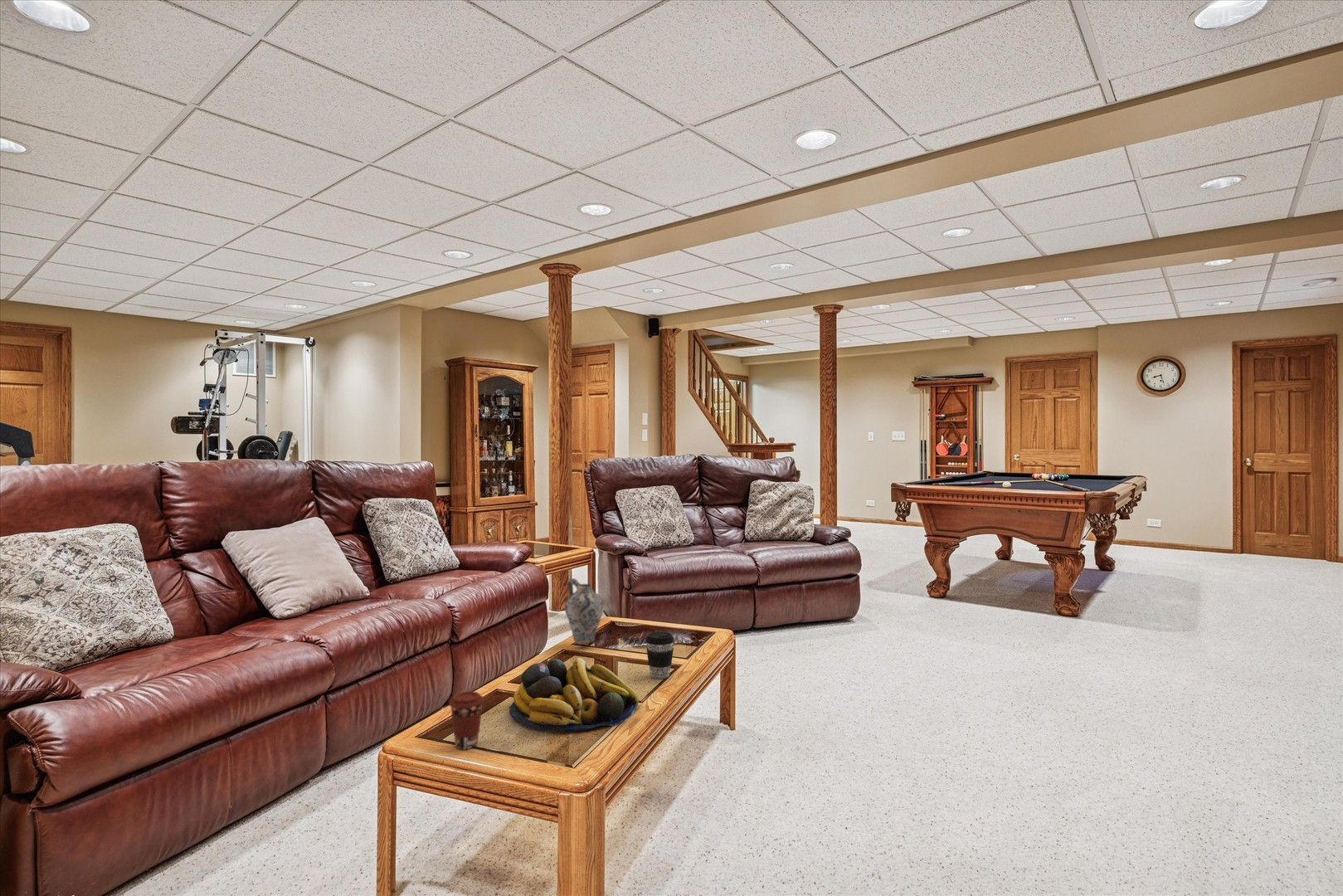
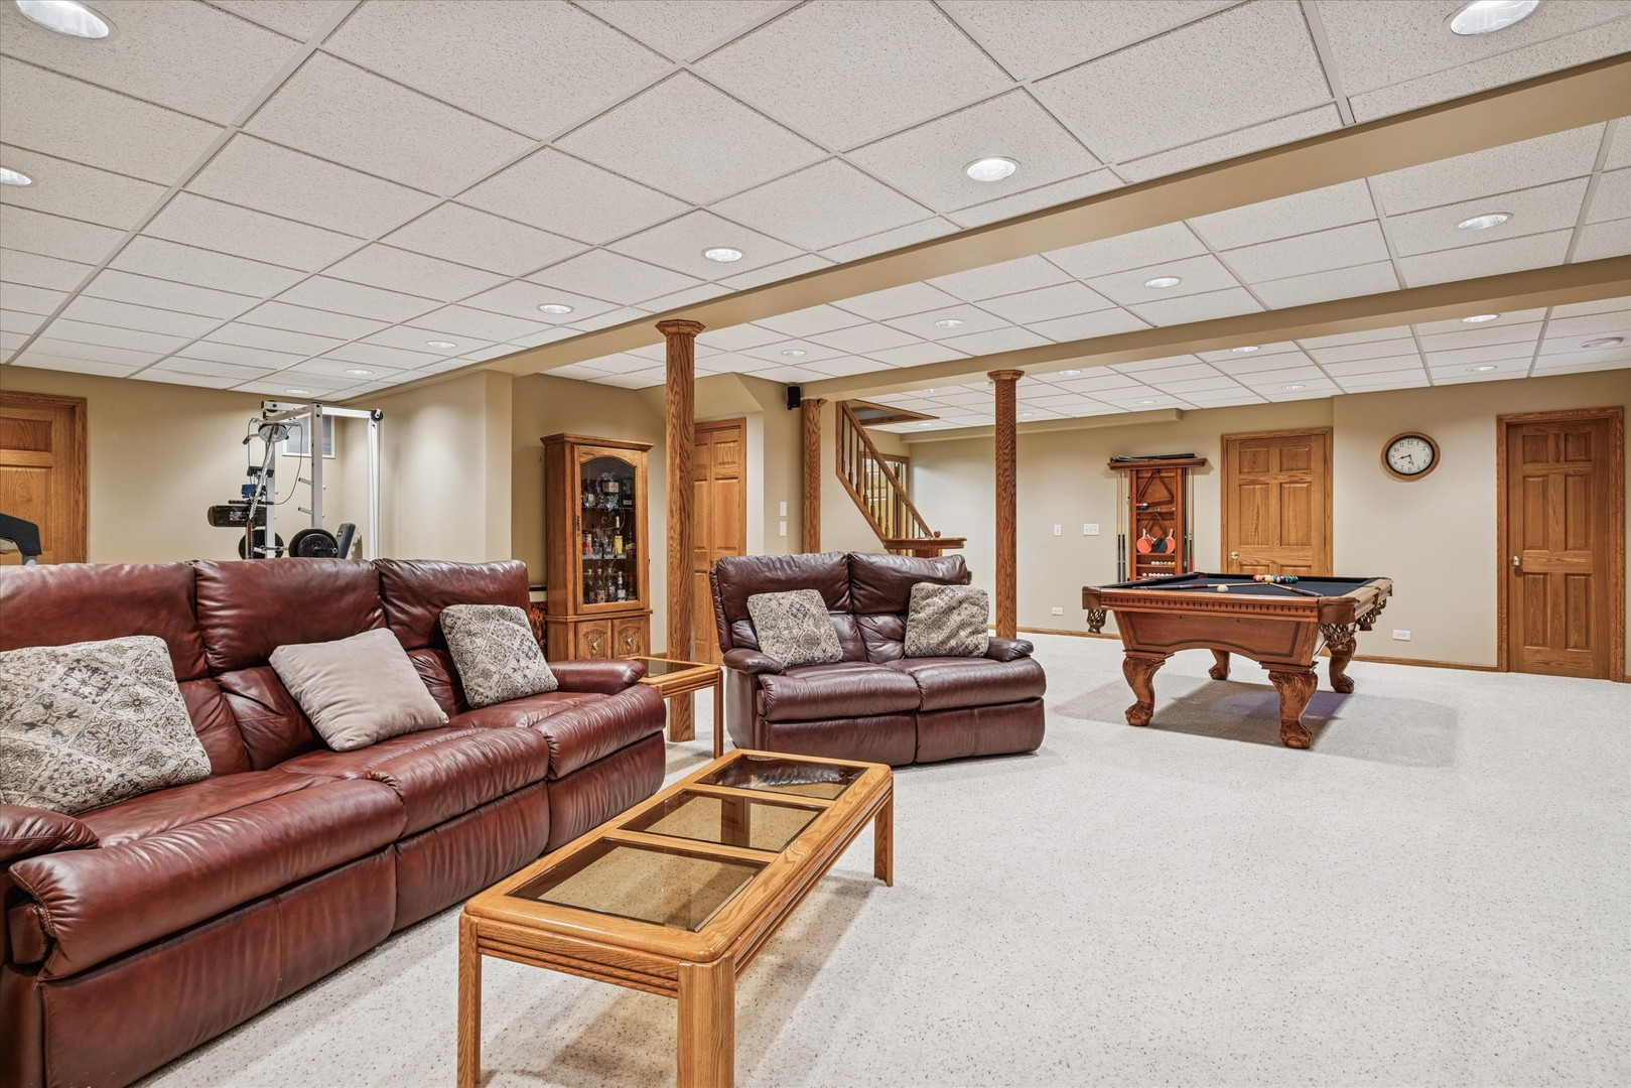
- coffee cup [448,690,485,750]
- fruit bowl [508,657,640,733]
- ceramic jug [564,577,605,645]
- coffee cup [645,631,675,679]
